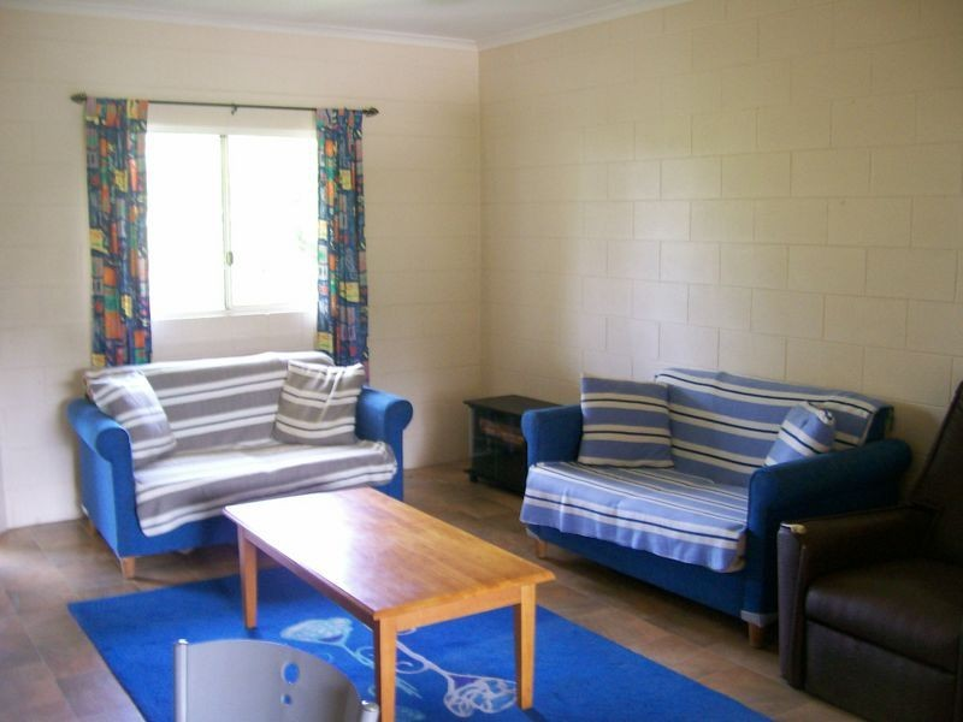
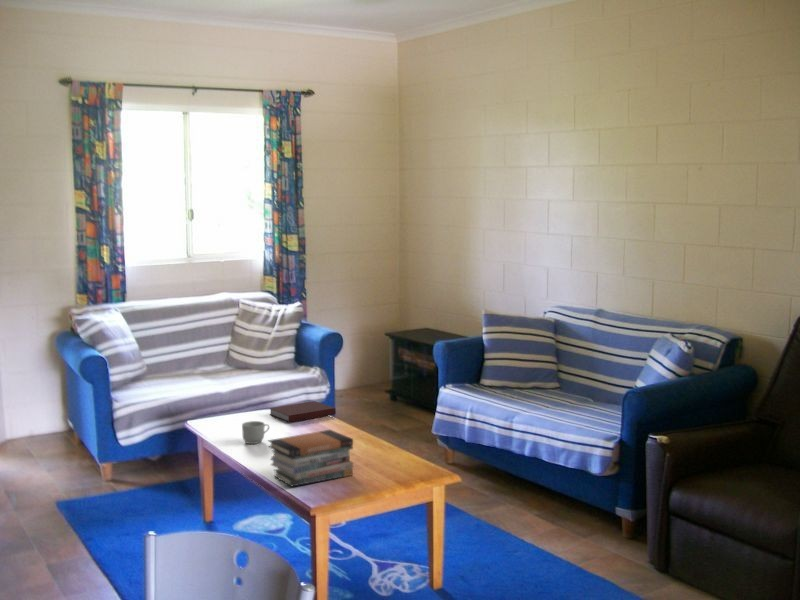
+ notebook [269,400,337,423]
+ book stack [267,429,354,488]
+ mug [241,420,270,445]
